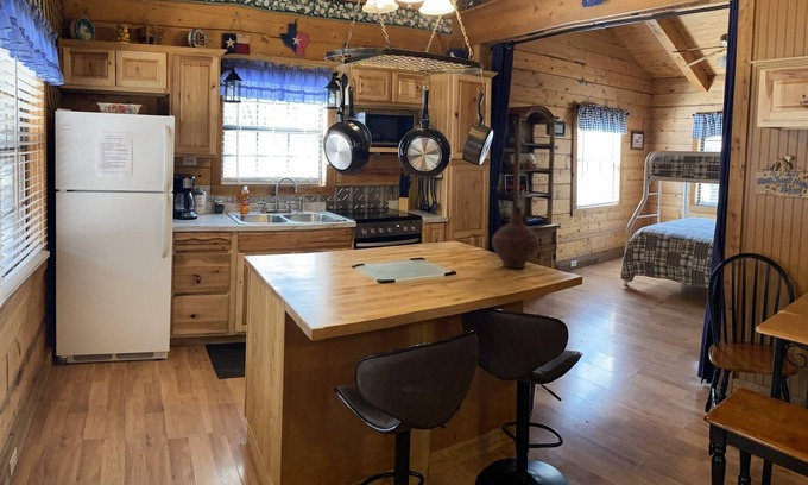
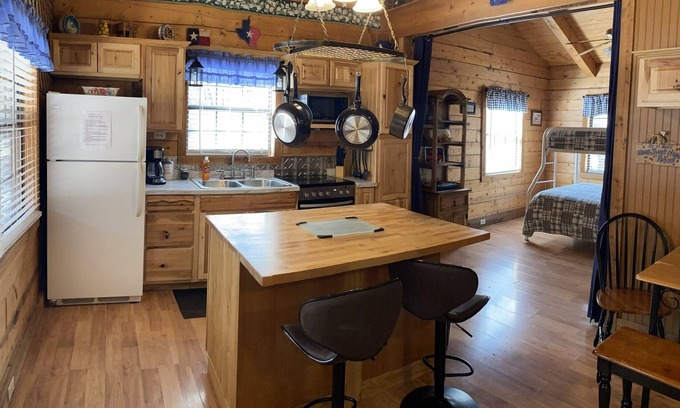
- ceramic jug [491,206,539,269]
